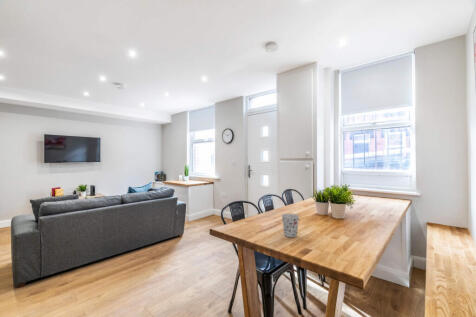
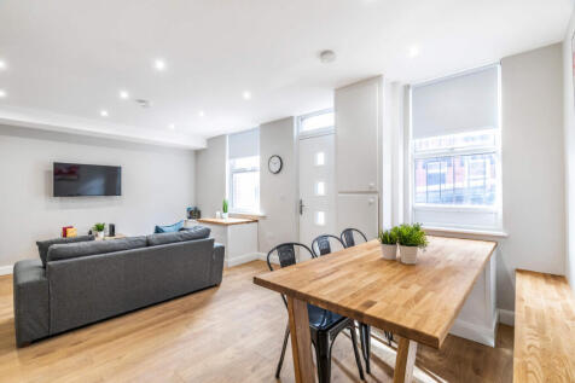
- cup [281,213,300,238]
